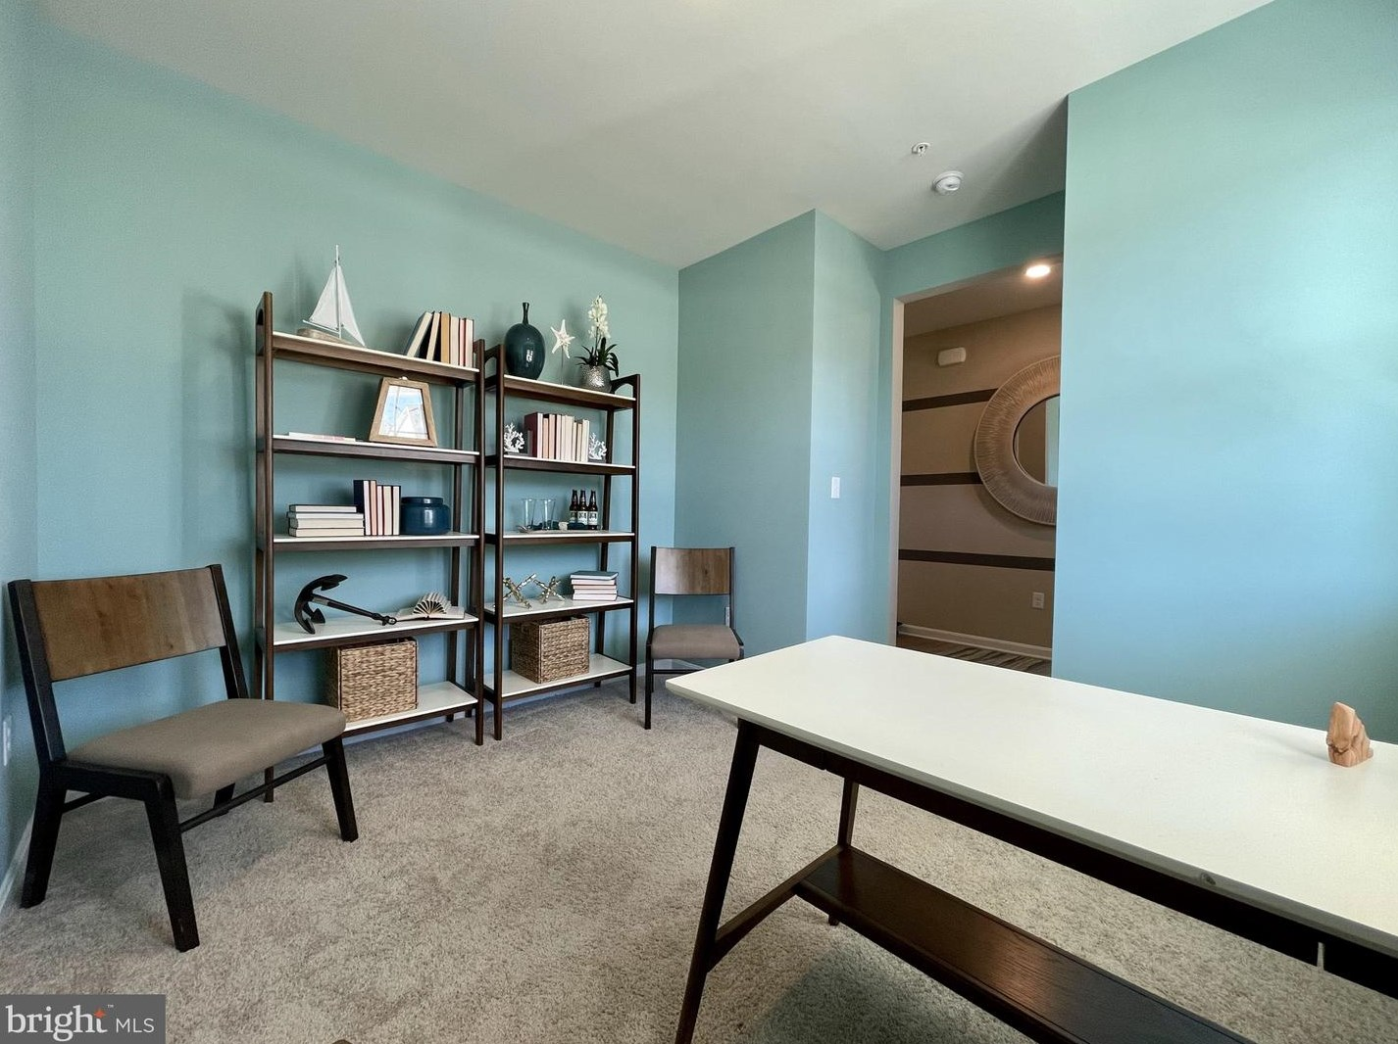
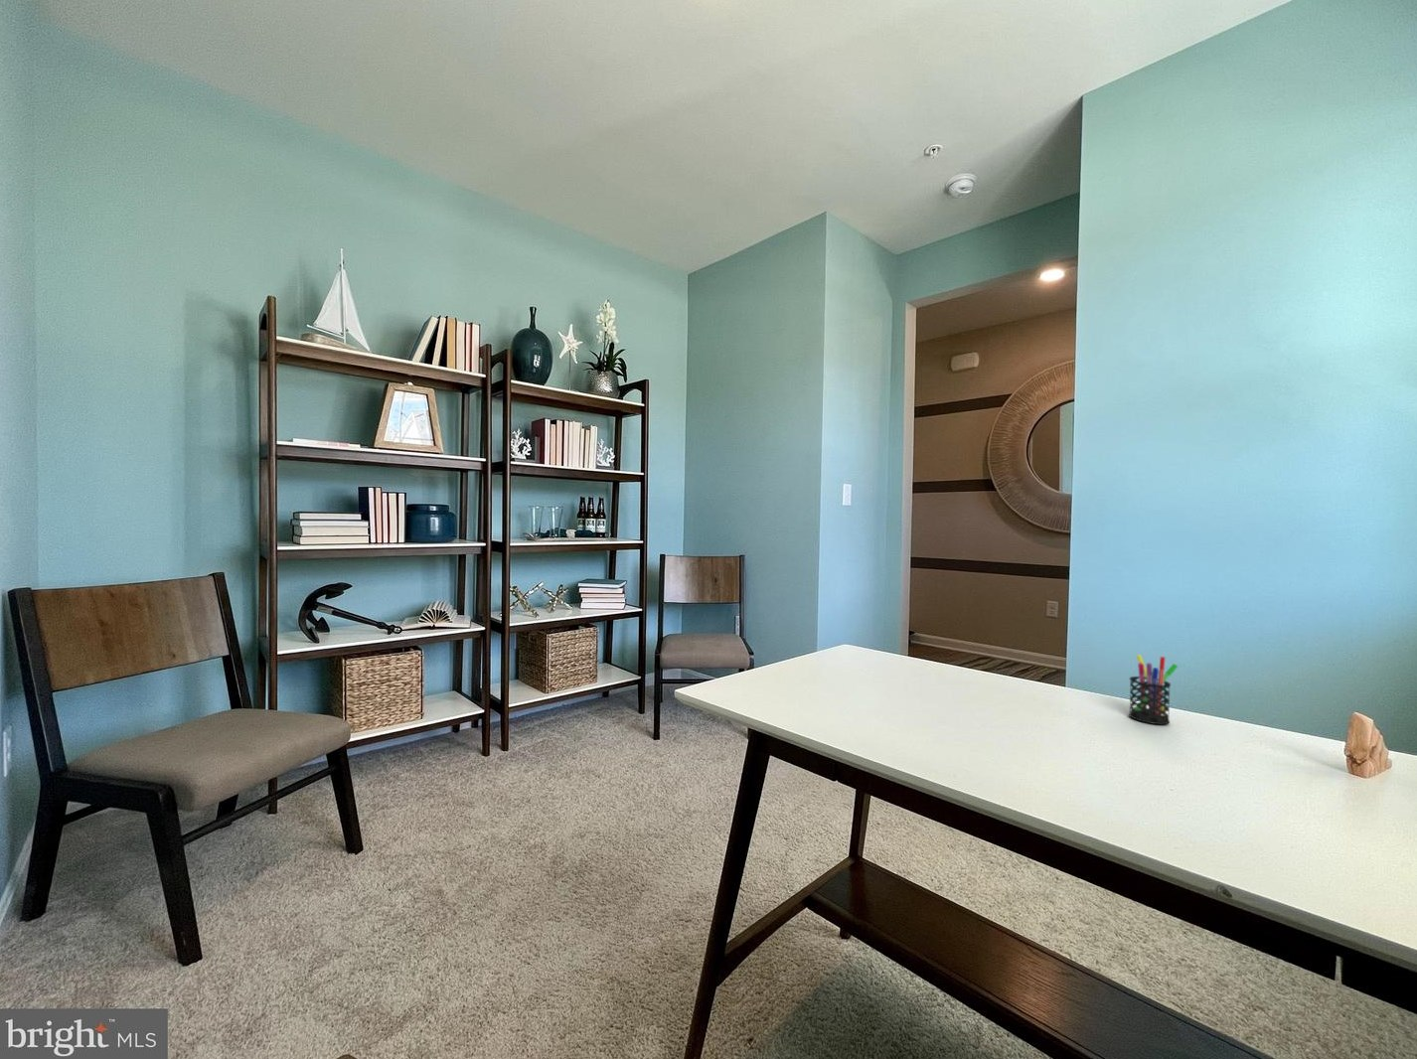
+ pen holder [1128,654,1179,725]
